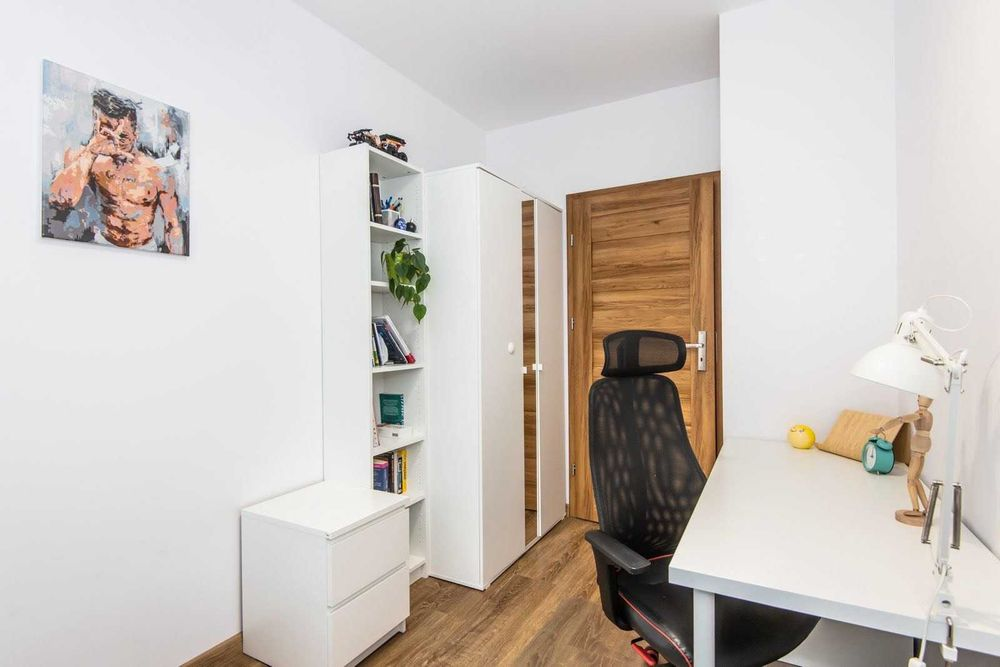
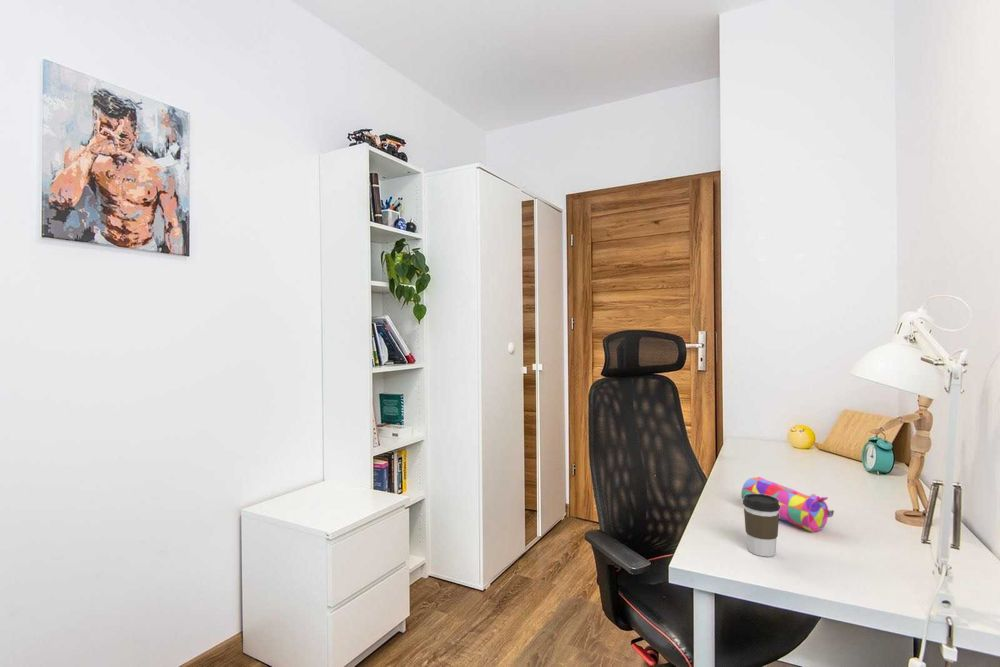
+ pencil case [740,476,835,533]
+ coffee cup [742,494,780,557]
